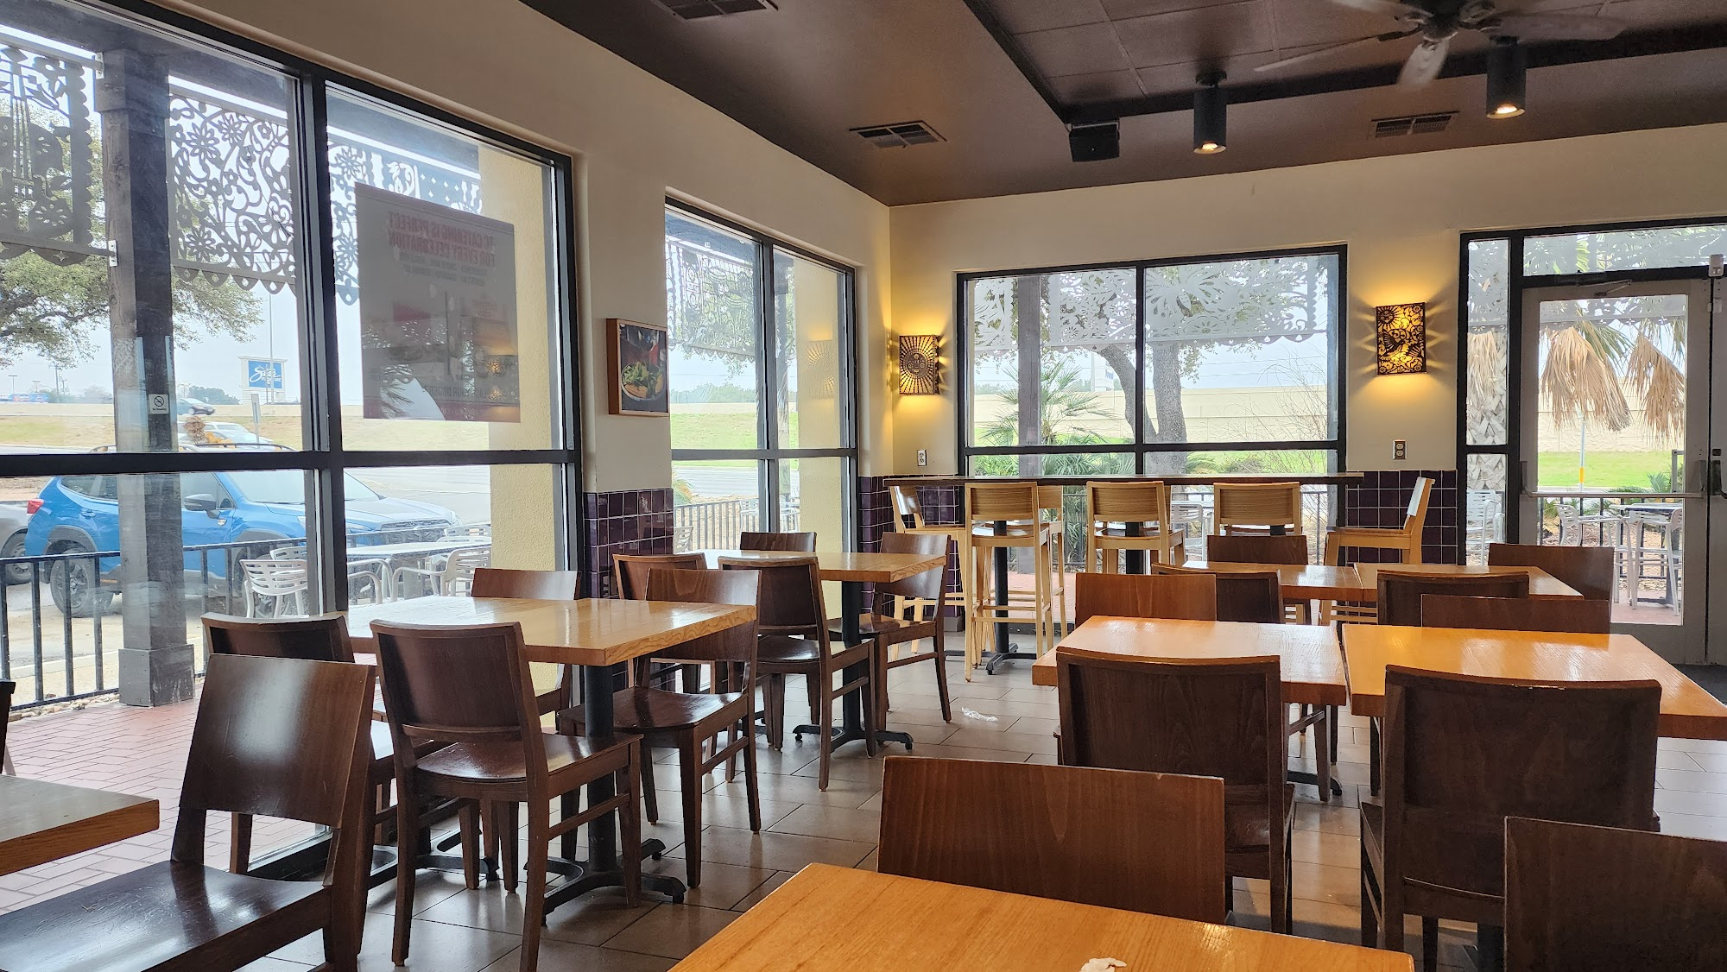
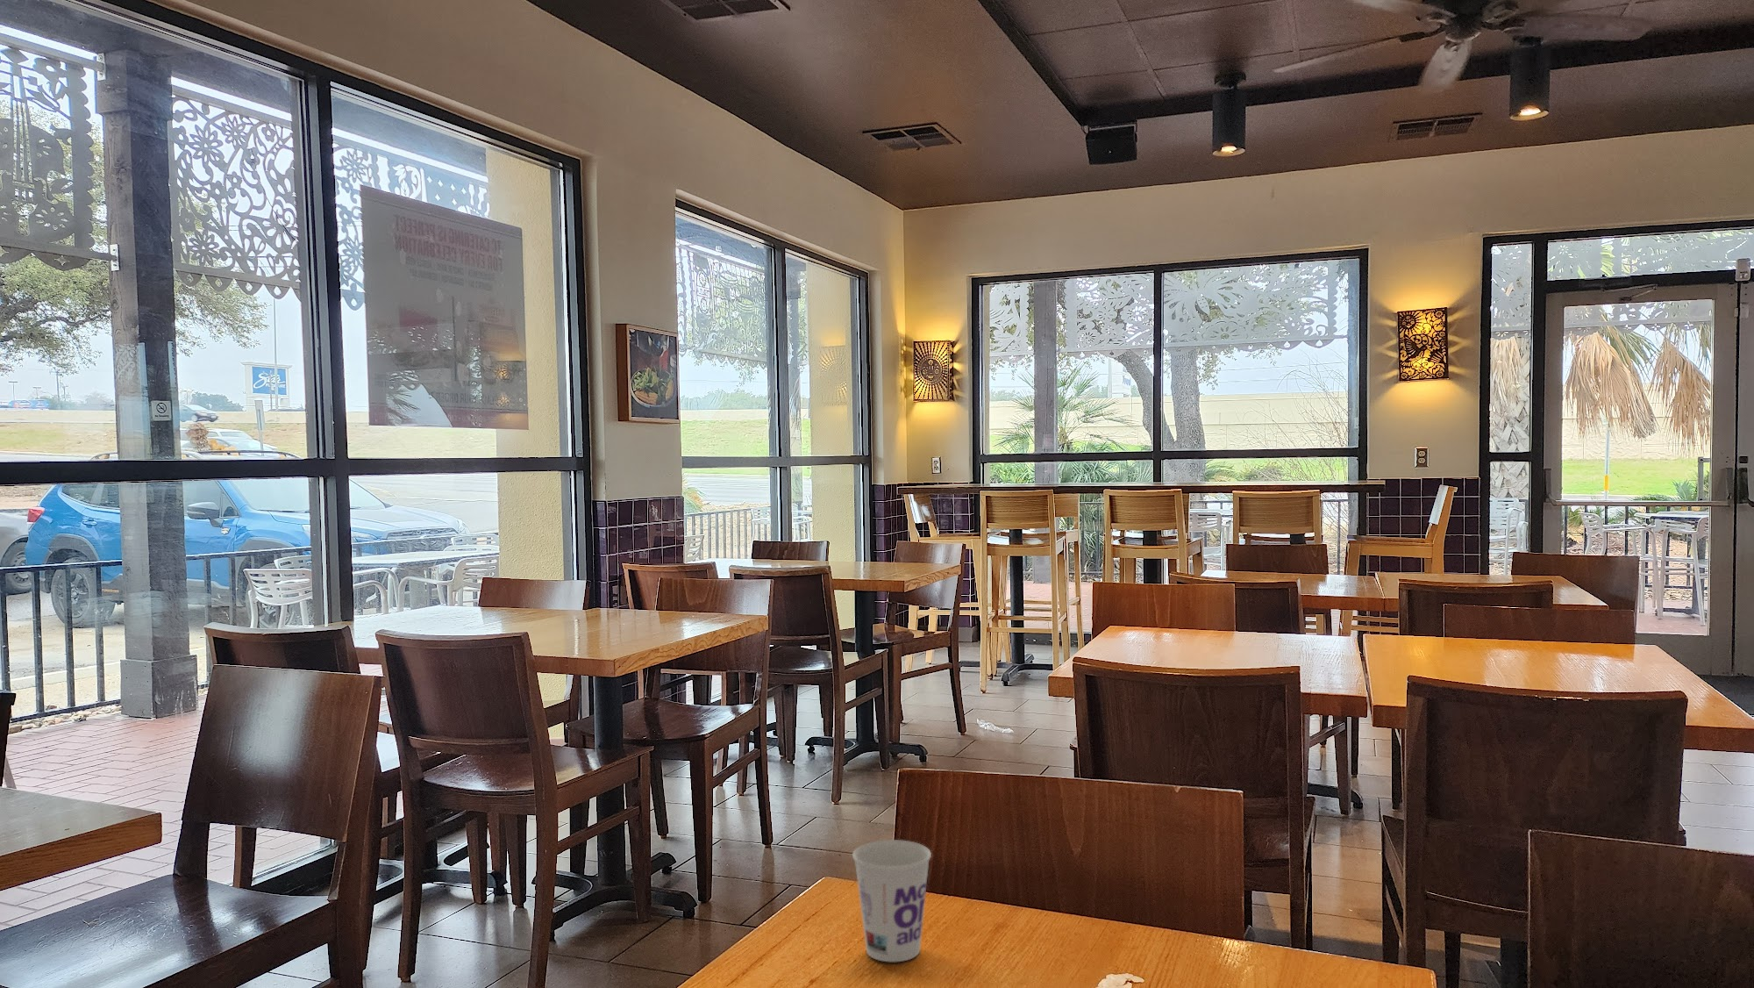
+ cup [852,839,932,963]
